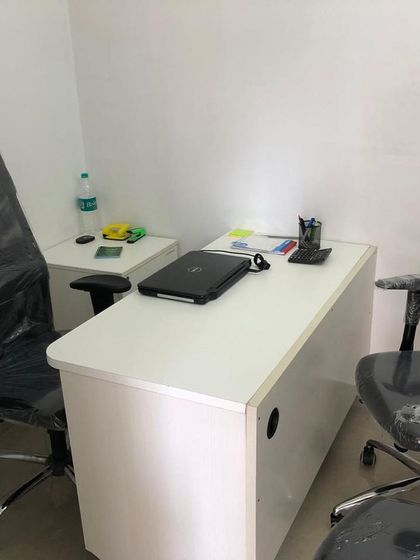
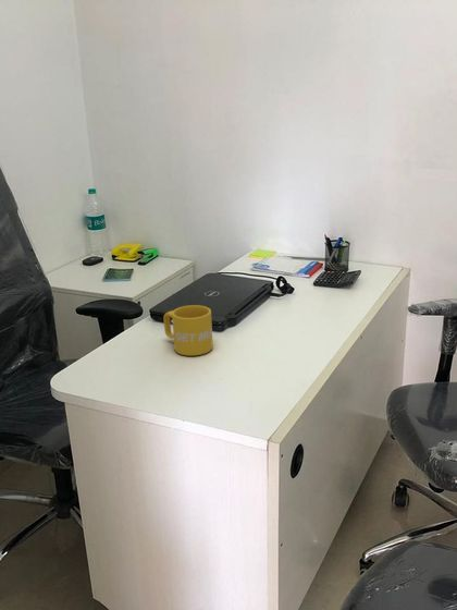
+ mug [163,304,214,357]
